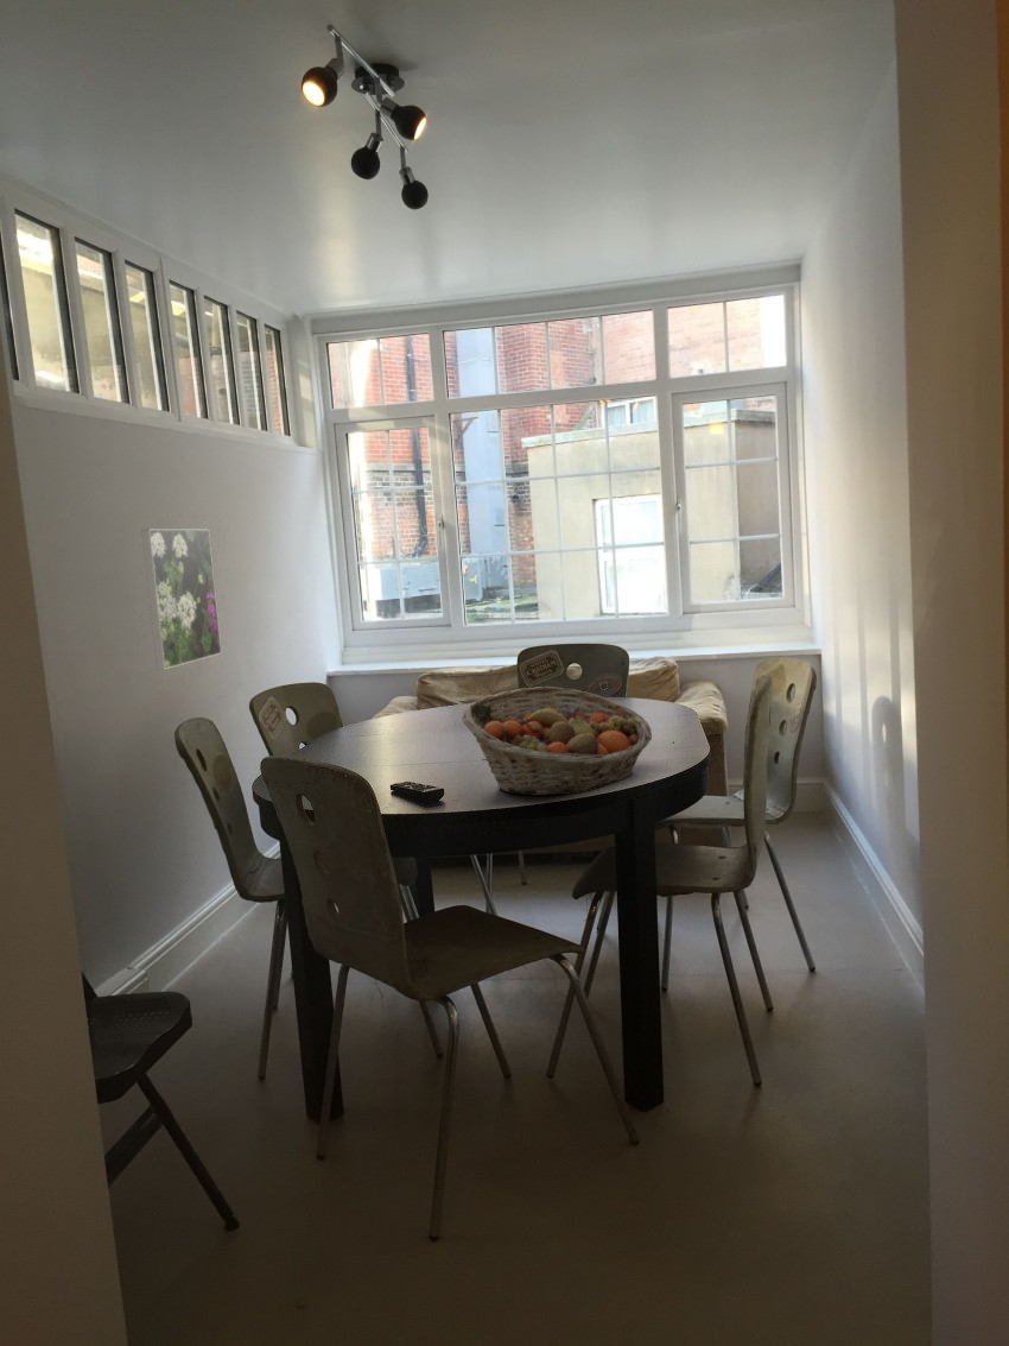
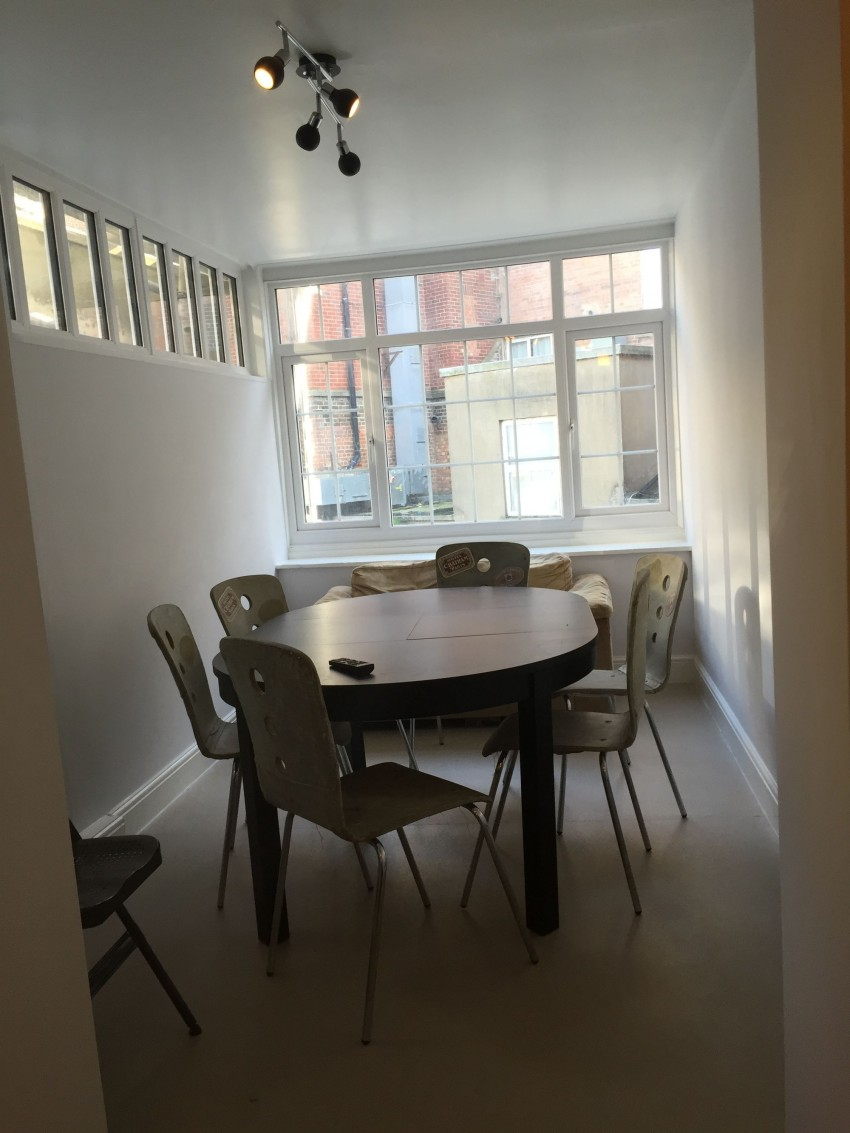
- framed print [140,527,223,671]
- fruit basket [461,685,653,797]
